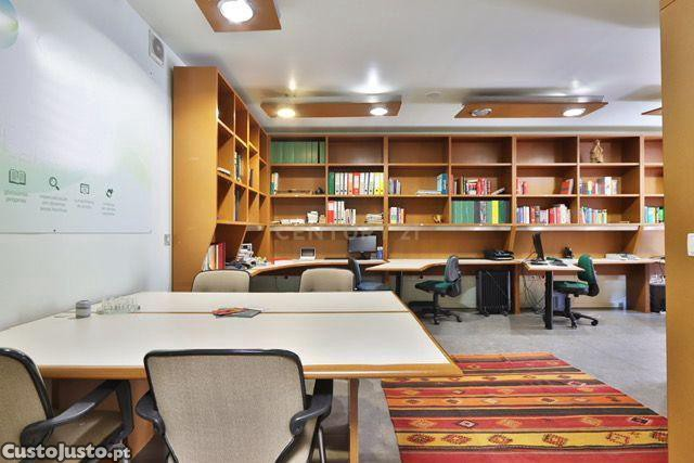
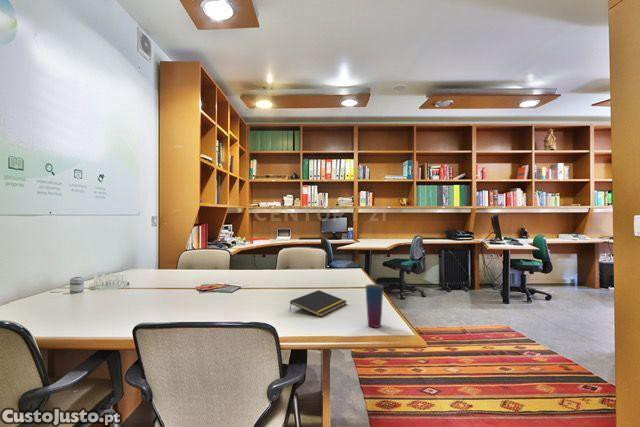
+ cup [364,283,384,328]
+ notepad [289,289,348,318]
